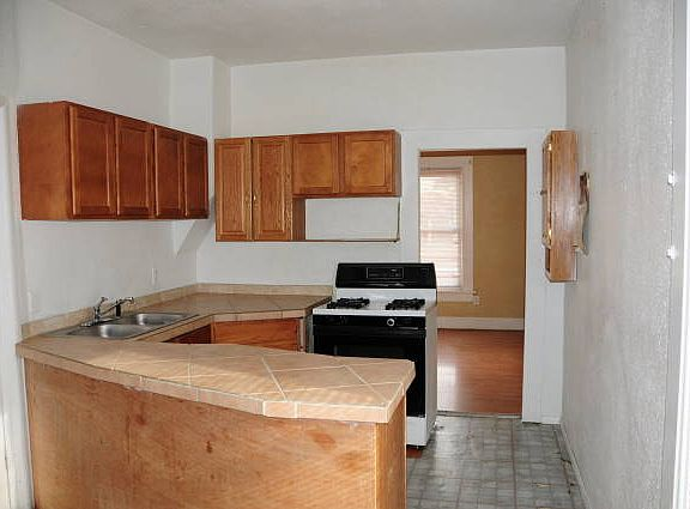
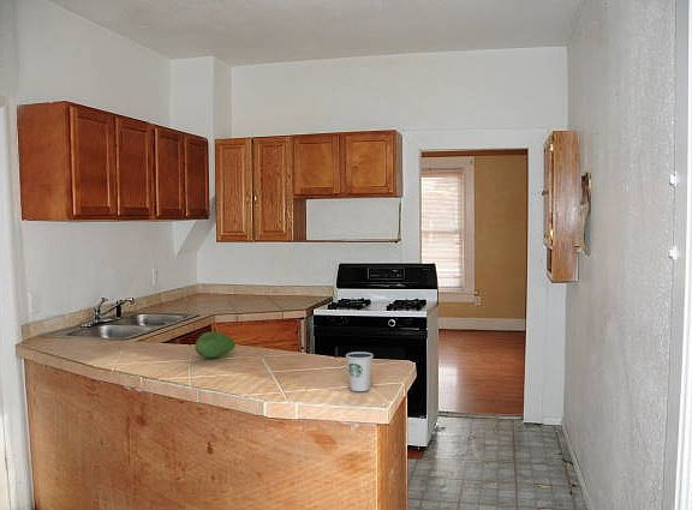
+ fruit [193,331,237,359]
+ dixie cup [345,350,375,392]
